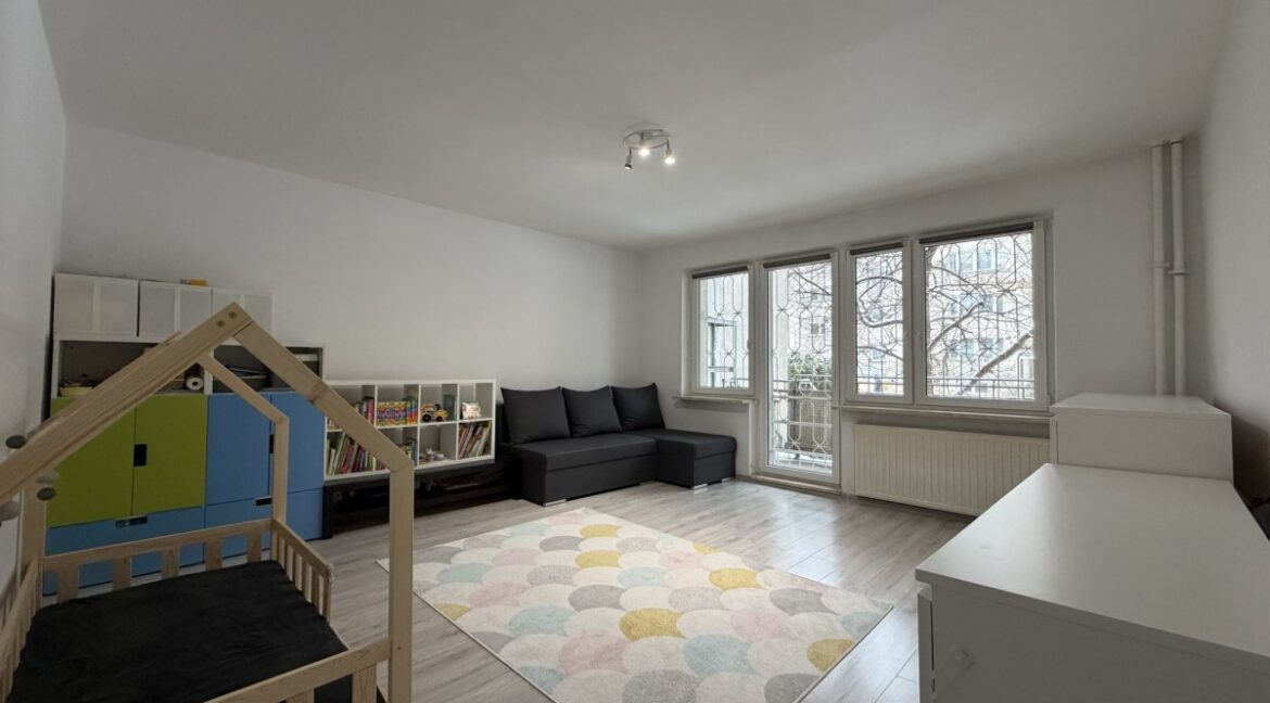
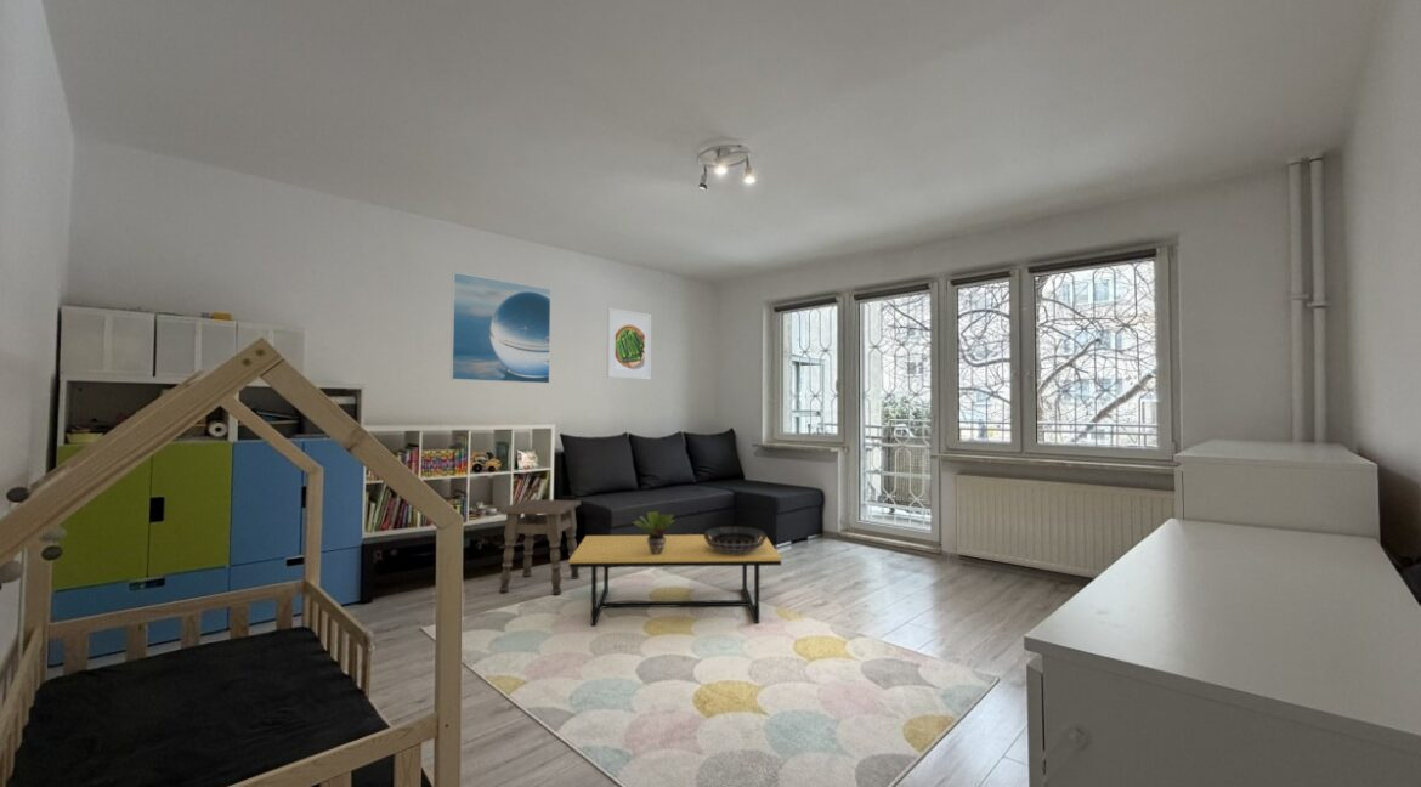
+ decorative bowl [703,526,768,554]
+ coffee table [568,533,782,627]
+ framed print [449,271,551,385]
+ side table [498,498,582,596]
+ potted plant [632,510,676,555]
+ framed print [606,306,652,381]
